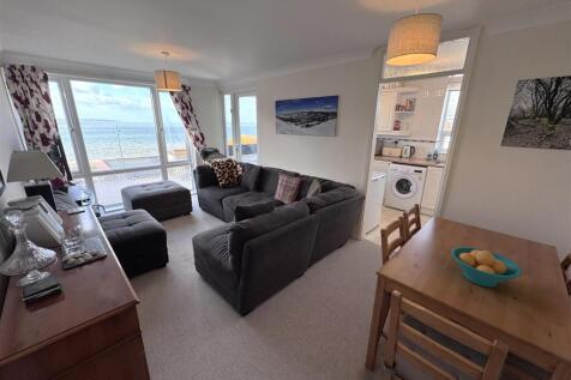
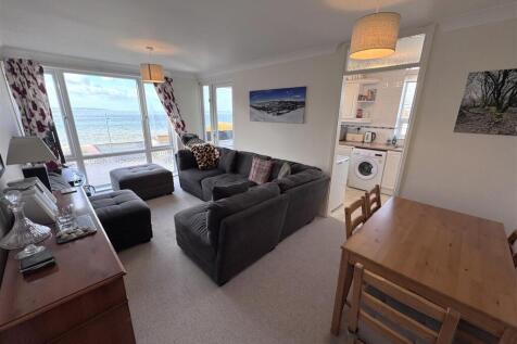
- fruit bowl [450,246,523,288]
